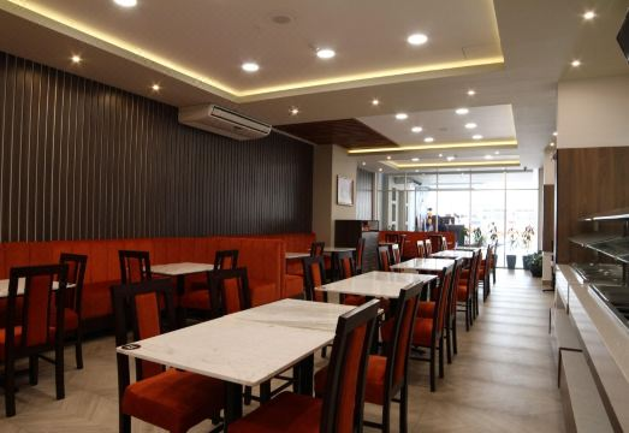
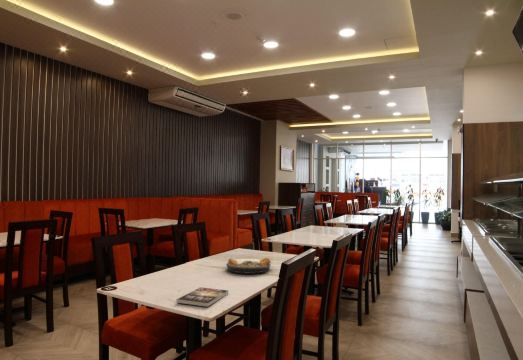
+ book [175,286,229,308]
+ plate [225,257,272,275]
